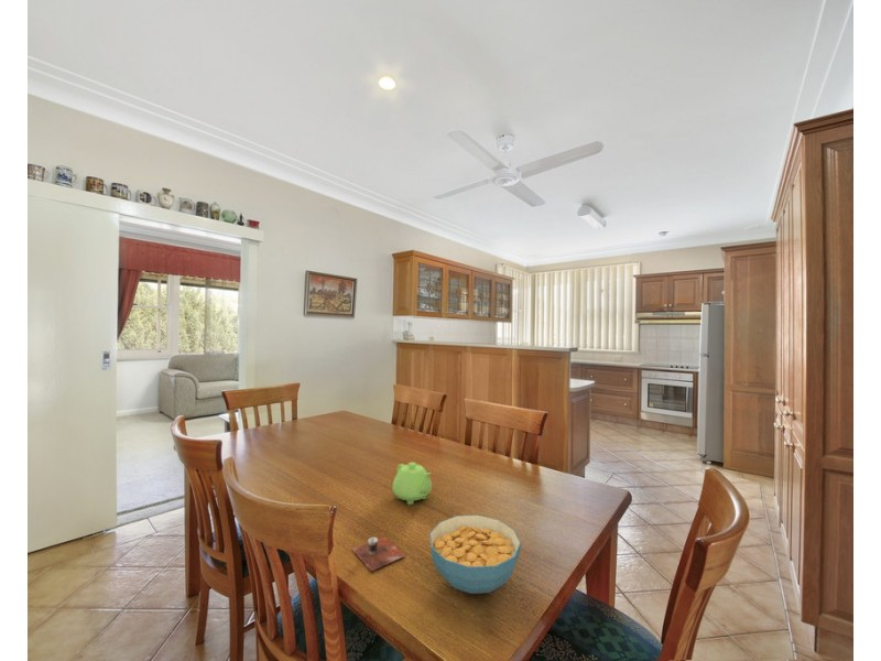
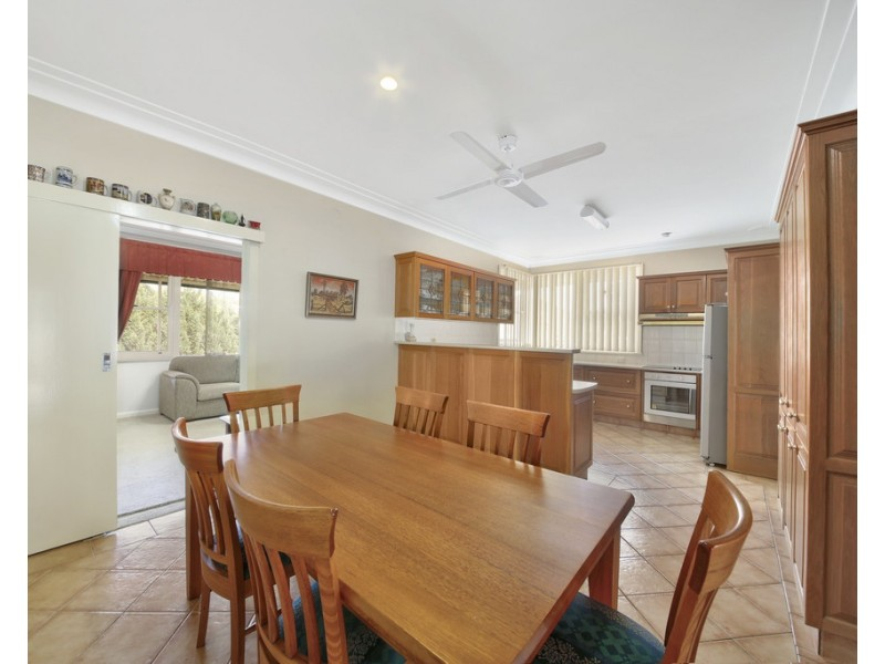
- cereal bowl [428,514,522,595]
- teapot [391,462,433,506]
- cup [350,535,405,572]
